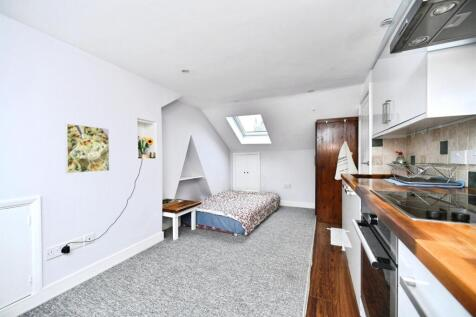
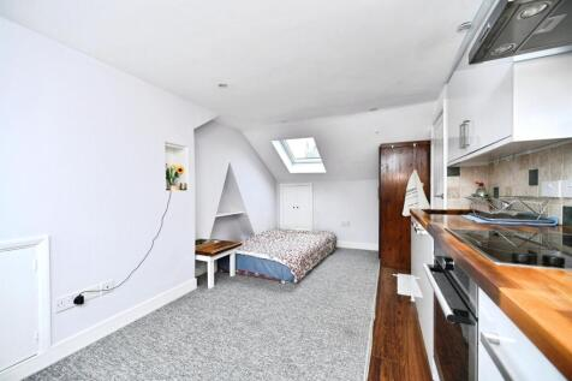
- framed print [64,123,110,174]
